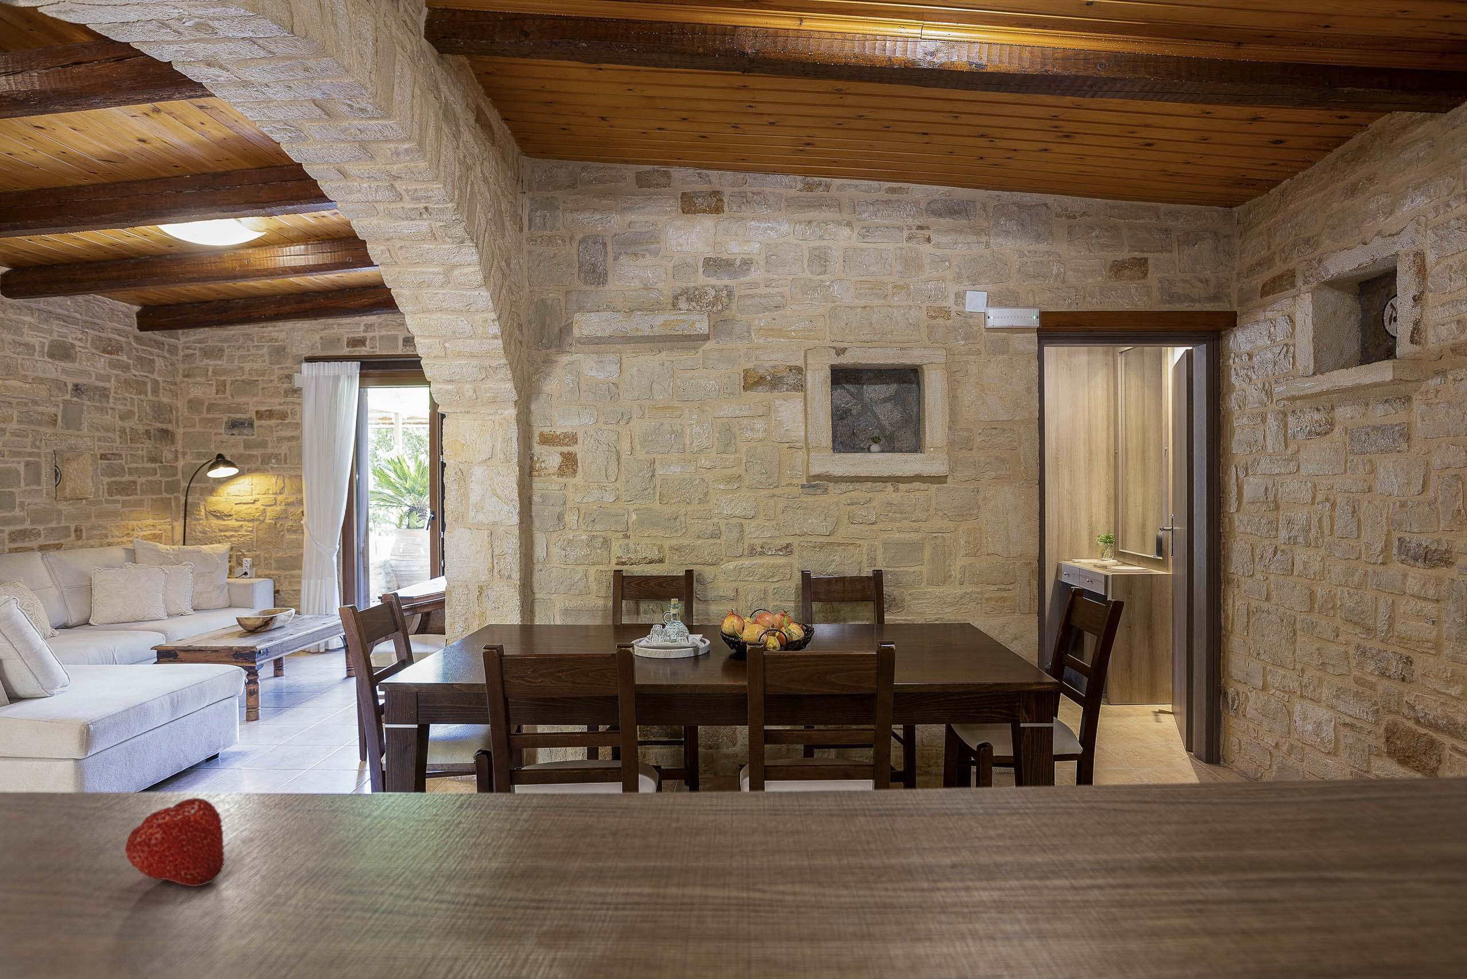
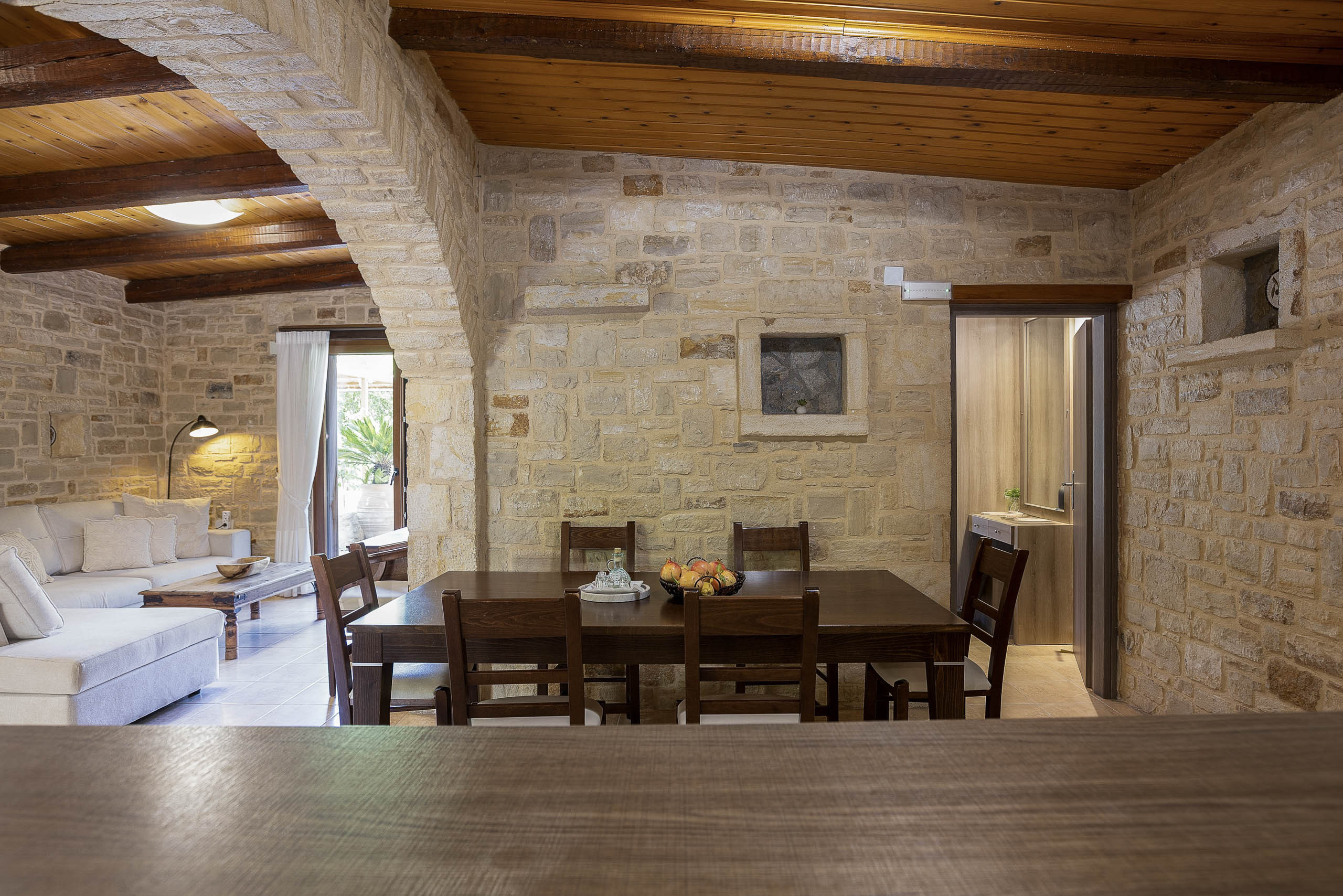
- fruit [125,798,225,887]
